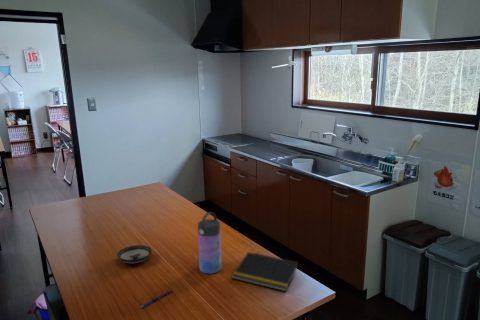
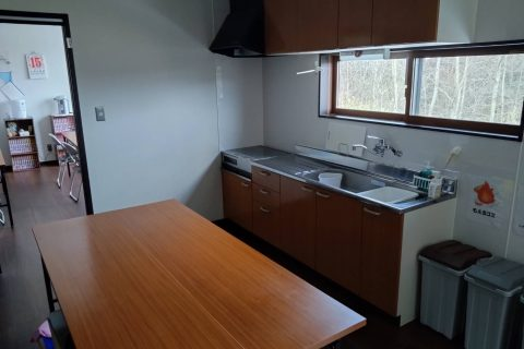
- pen [139,288,173,309]
- notepad [231,251,299,292]
- water bottle [197,211,222,274]
- saucer [116,244,153,265]
